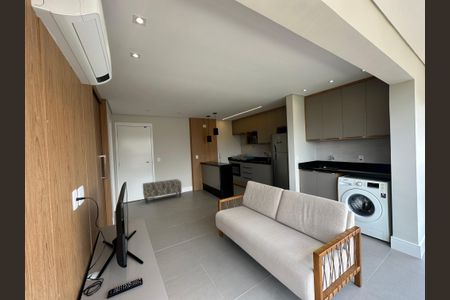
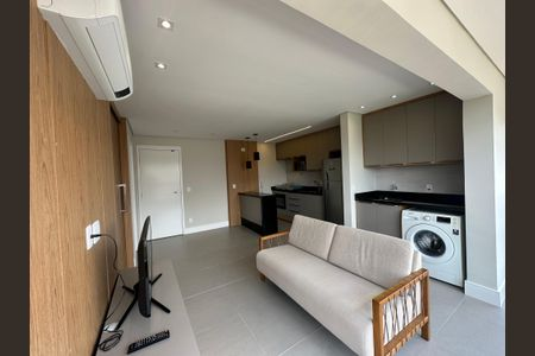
- bench [142,178,183,205]
